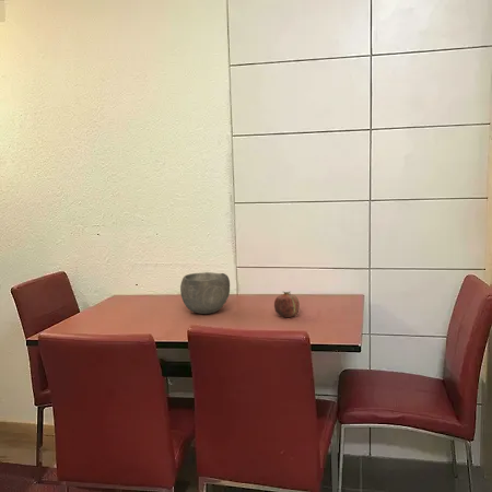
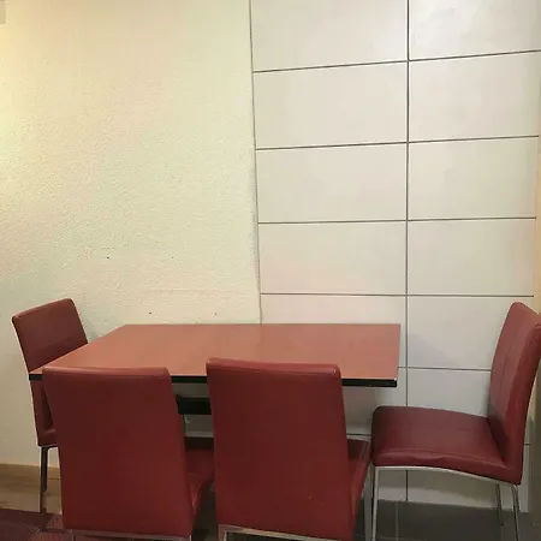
- bowl [179,271,231,315]
- fruit [273,291,301,318]
